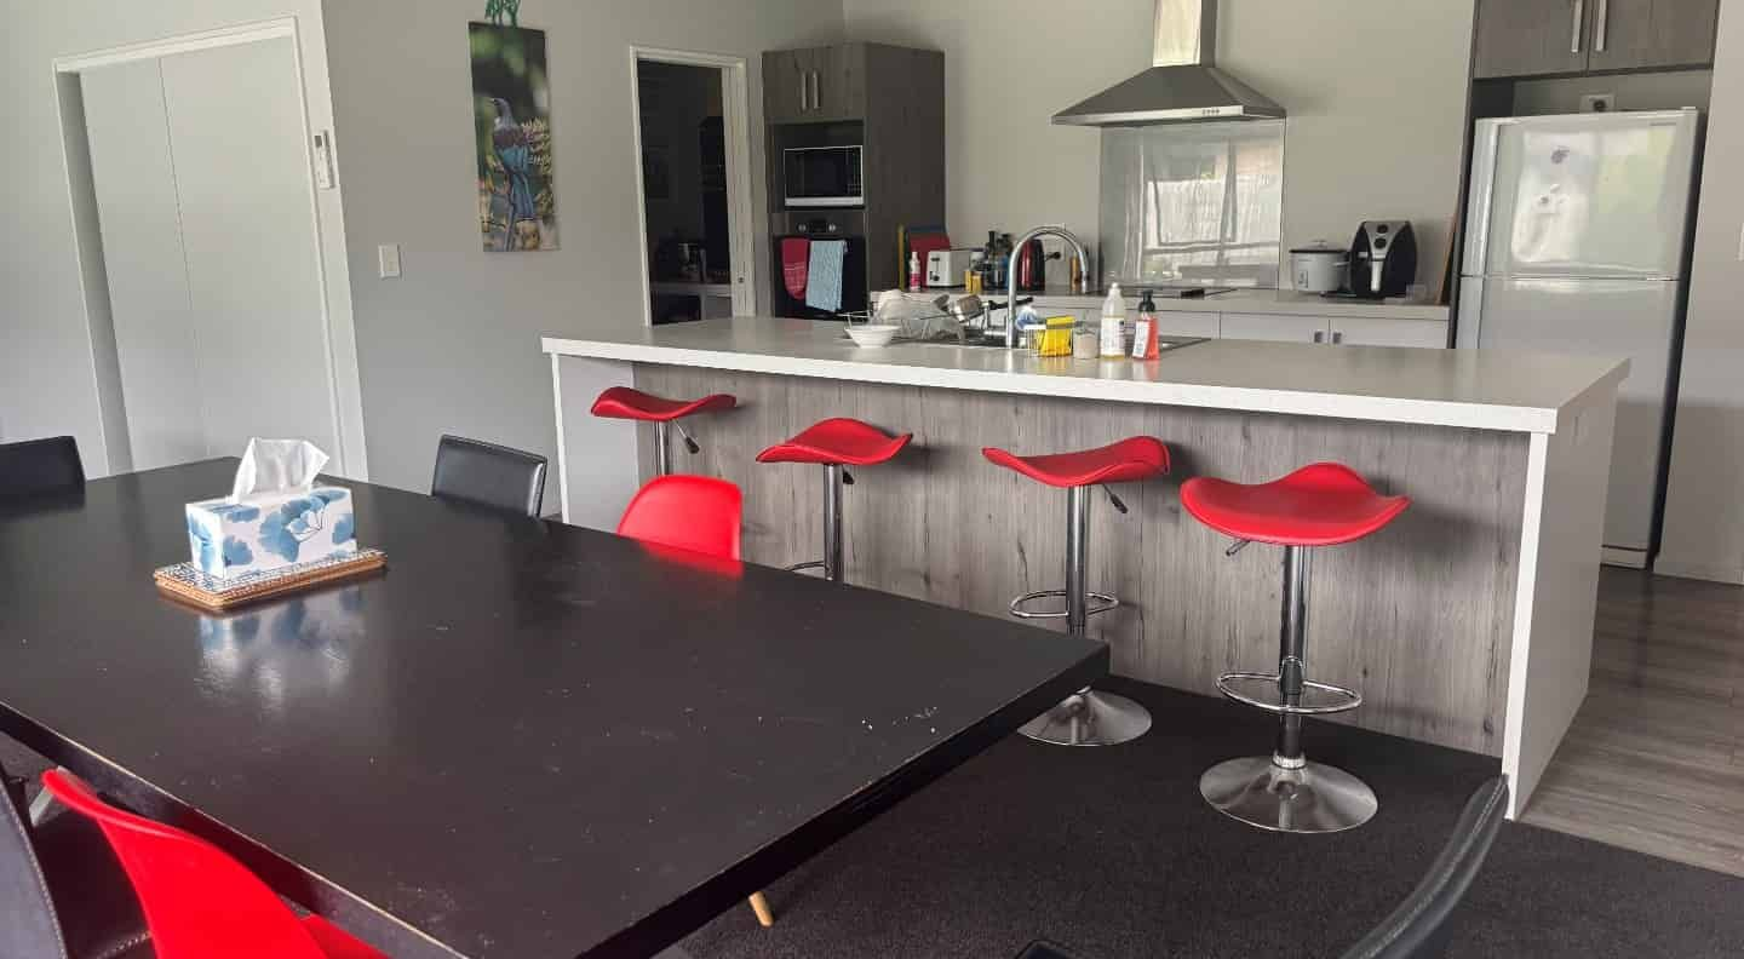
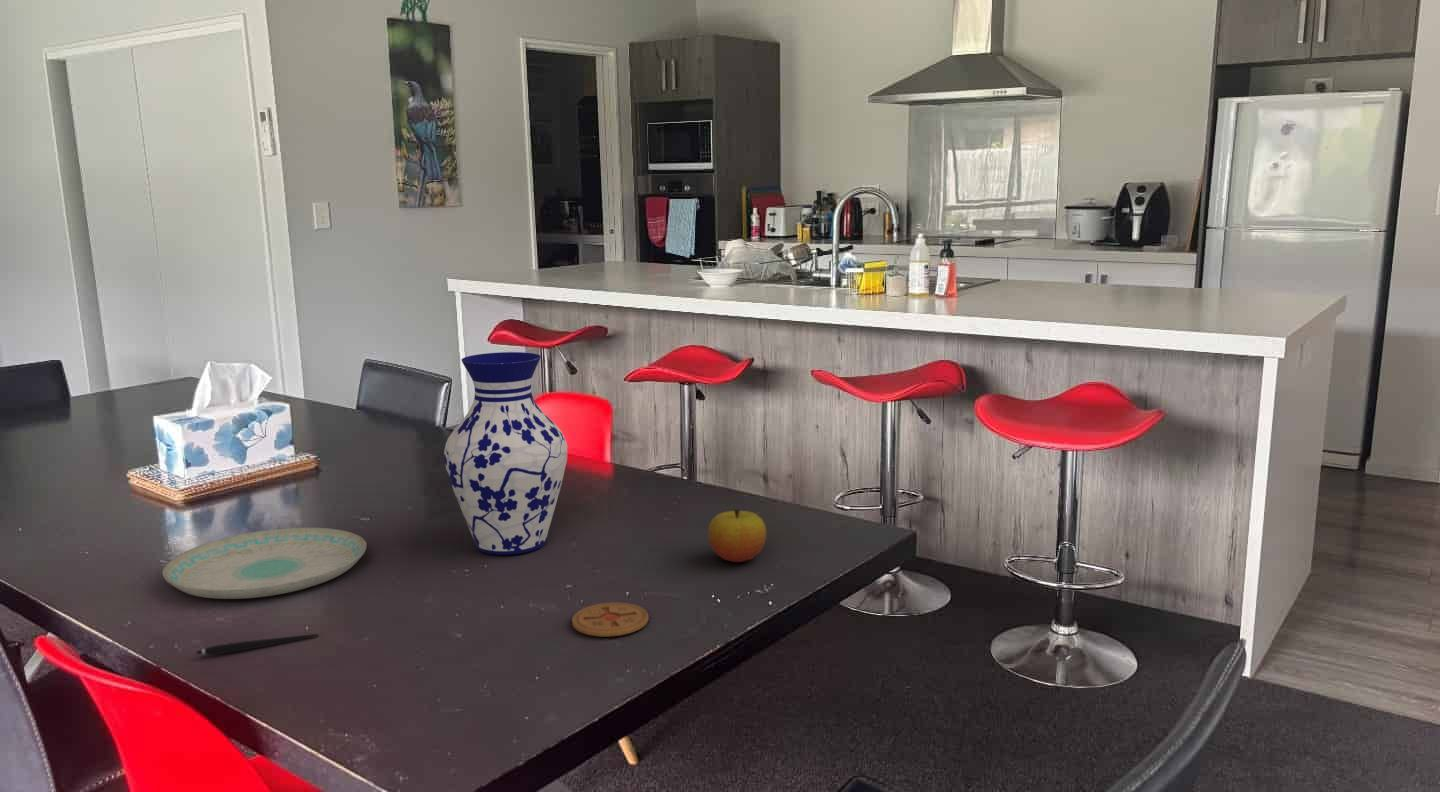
+ pen [196,633,320,655]
+ vase [443,351,568,556]
+ plate [162,526,368,600]
+ apple [707,508,767,563]
+ coaster [571,602,649,638]
